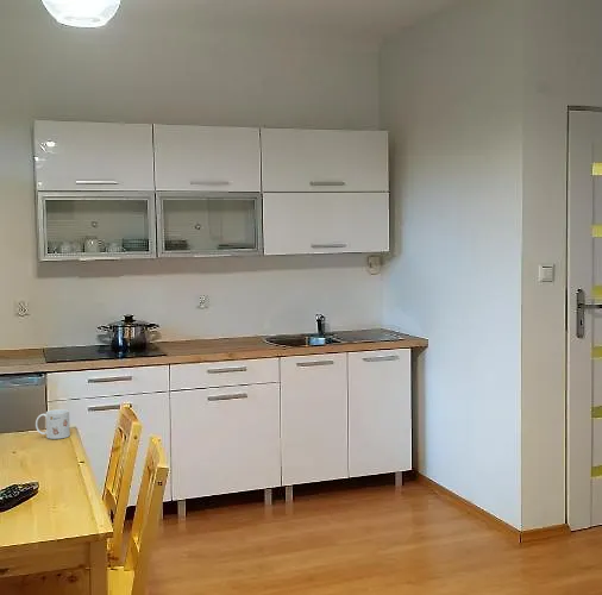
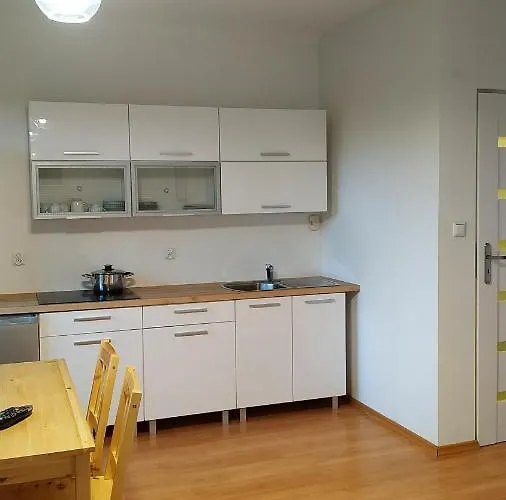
- mug [35,408,71,440]
